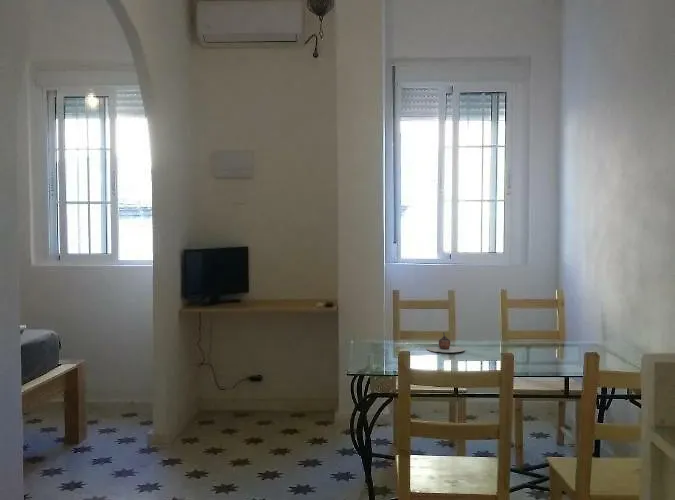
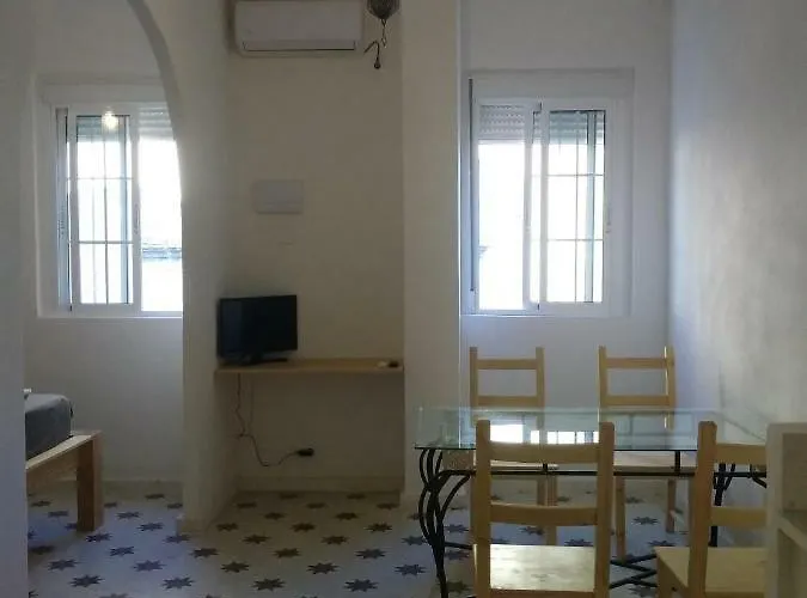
- teapot [426,331,466,353]
